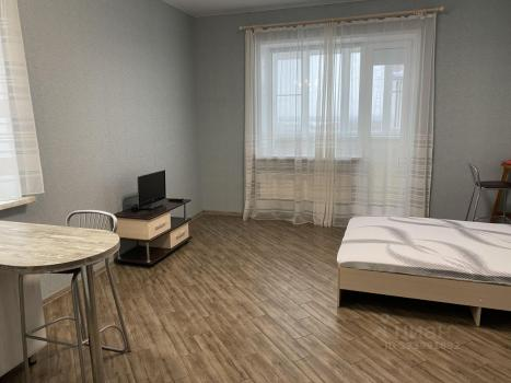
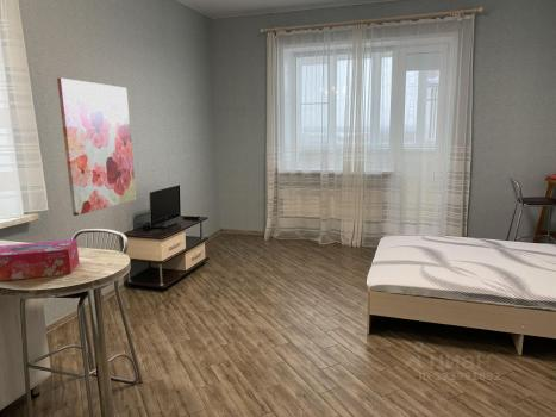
+ tissue box [0,238,80,282]
+ wall art [56,76,138,217]
